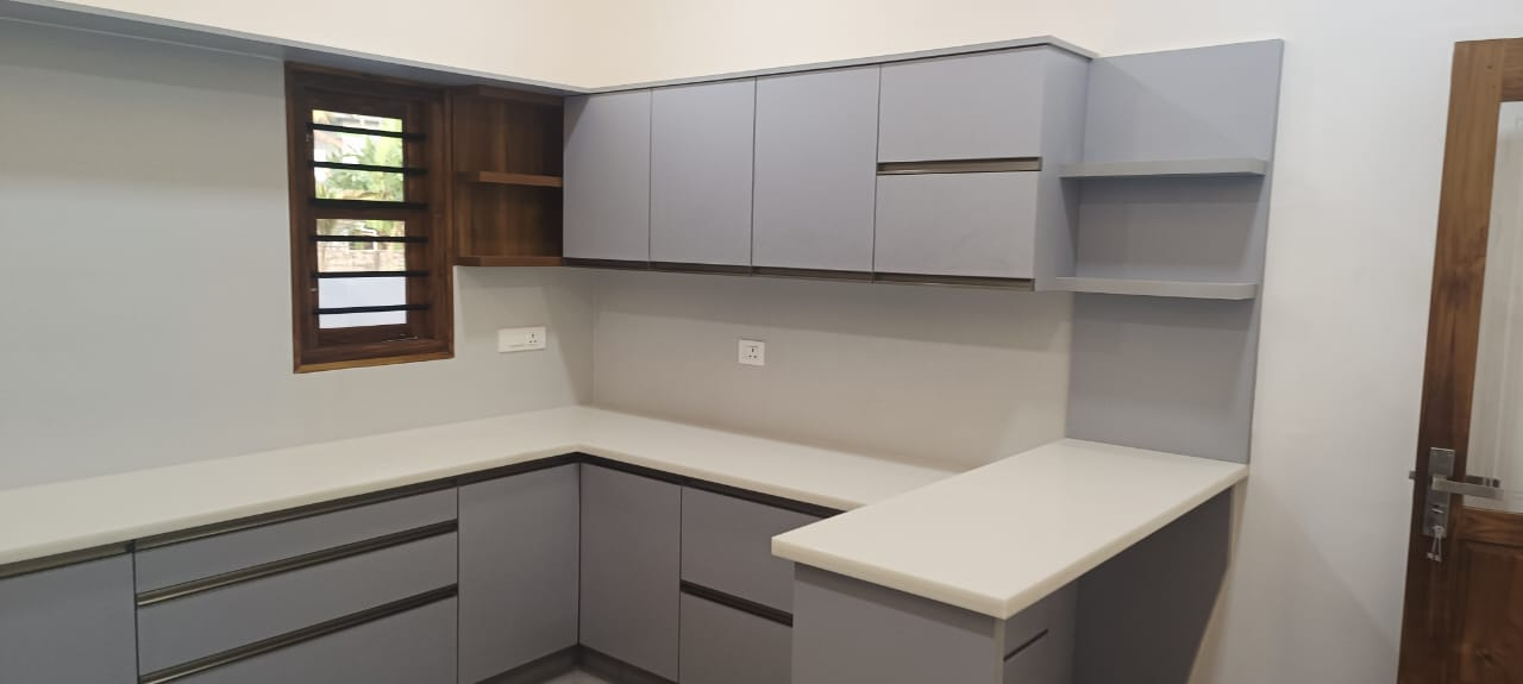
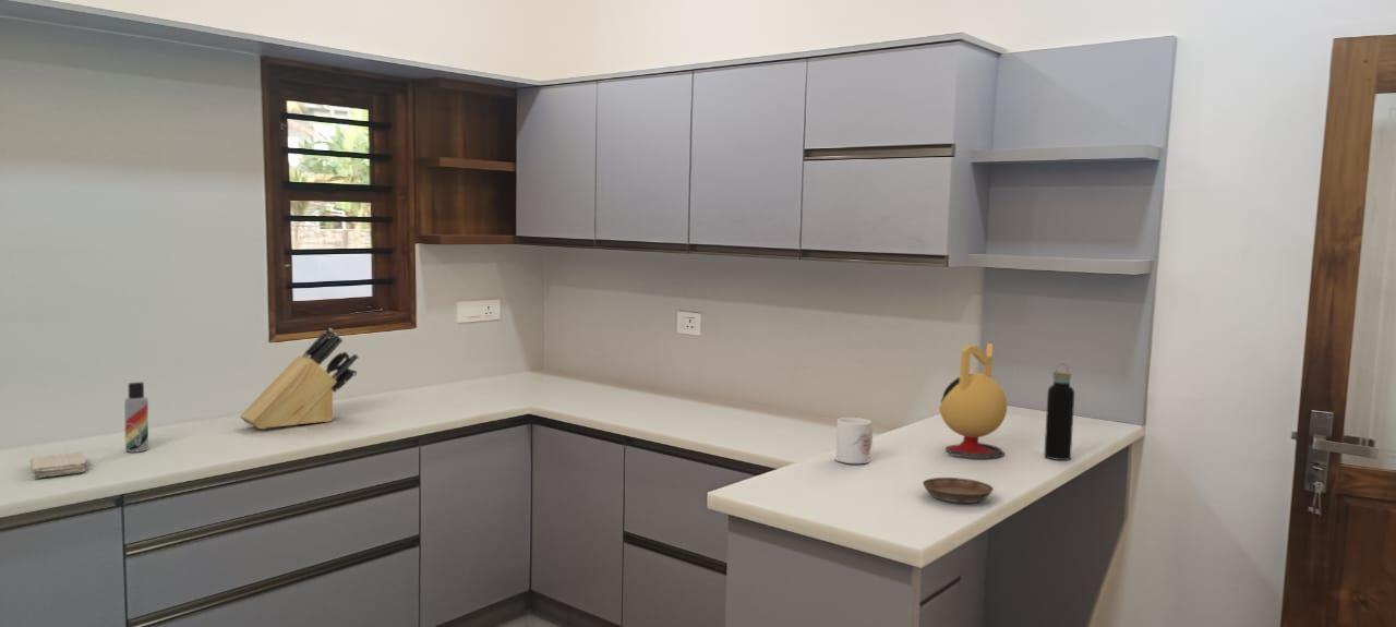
+ mug [834,417,874,465]
+ saucer [922,477,995,504]
+ lotion bottle [123,382,149,454]
+ kettle [938,342,1008,459]
+ knife block [239,327,360,431]
+ water bottle [1043,363,1075,461]
+ washcloth [29,450,87,479]
